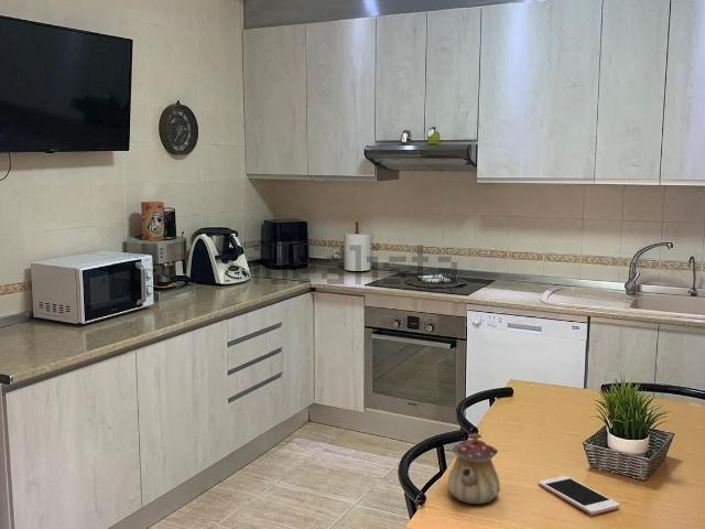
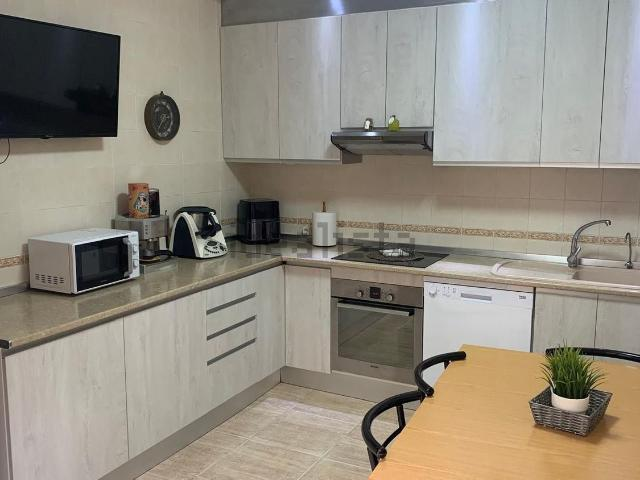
- cell phone [538,475,621,516]
- teapot [447,432,501,505]
